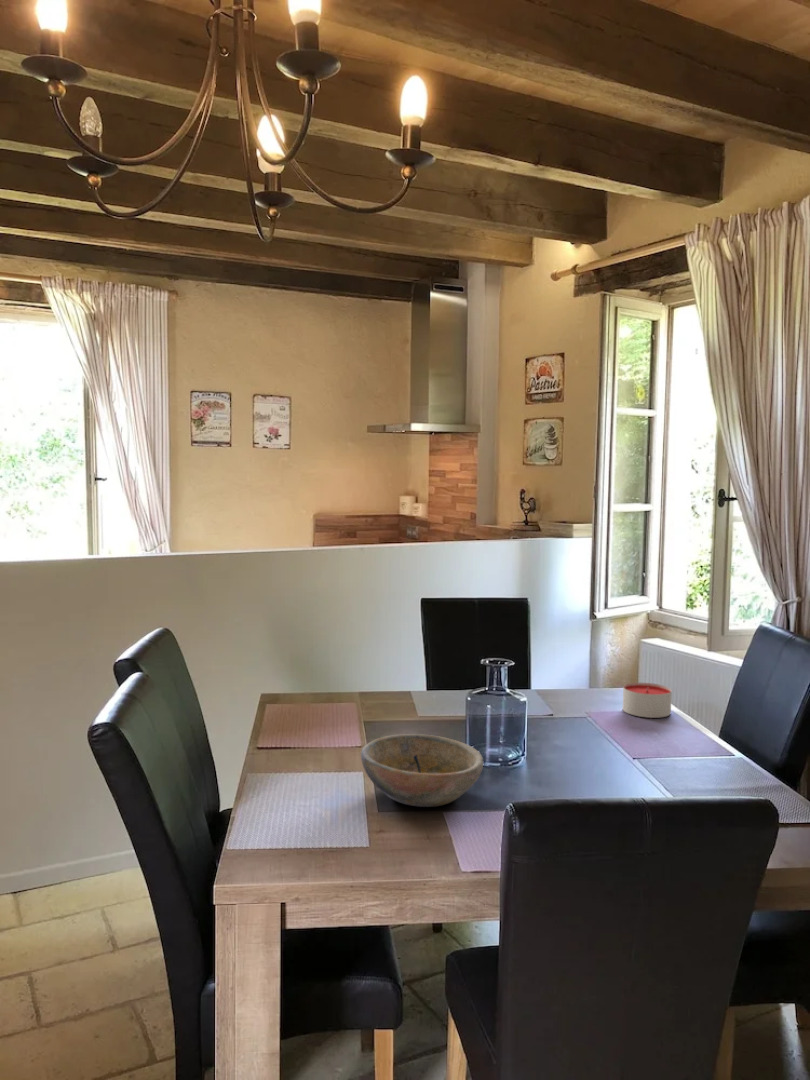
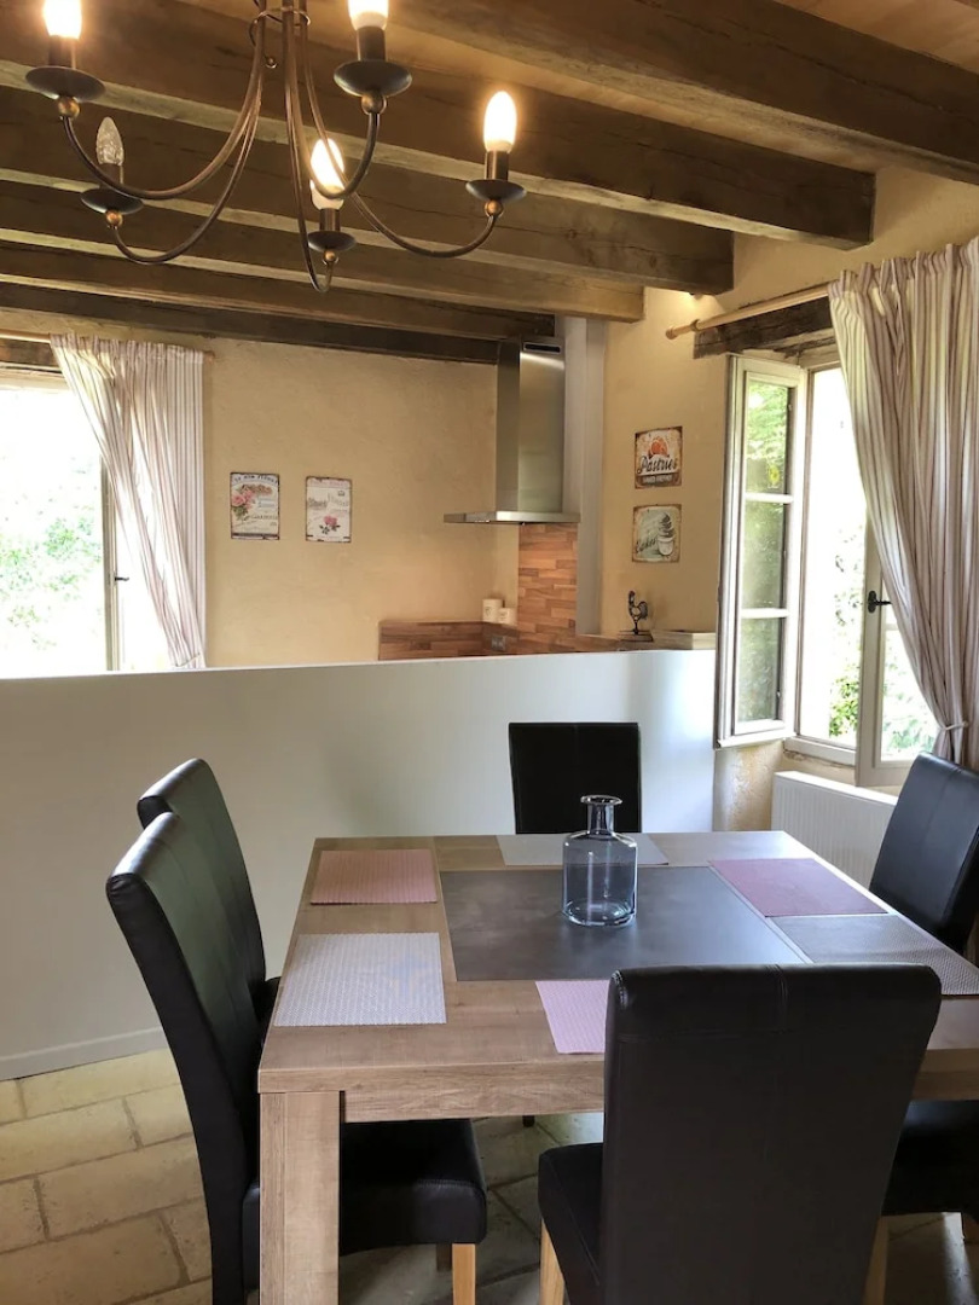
- bowl [360,733,484,808]
- candle [622,682,673,719]
